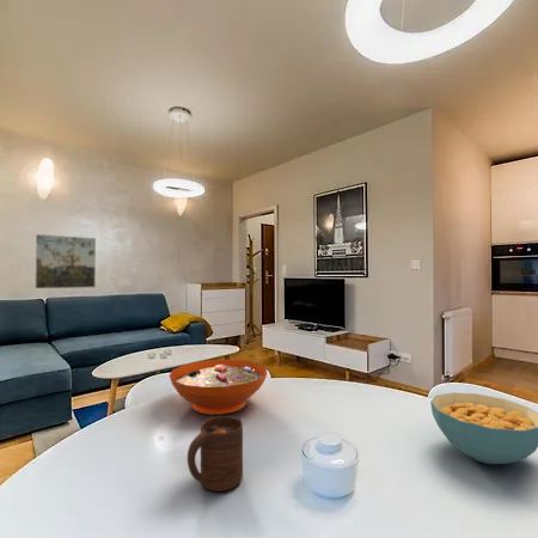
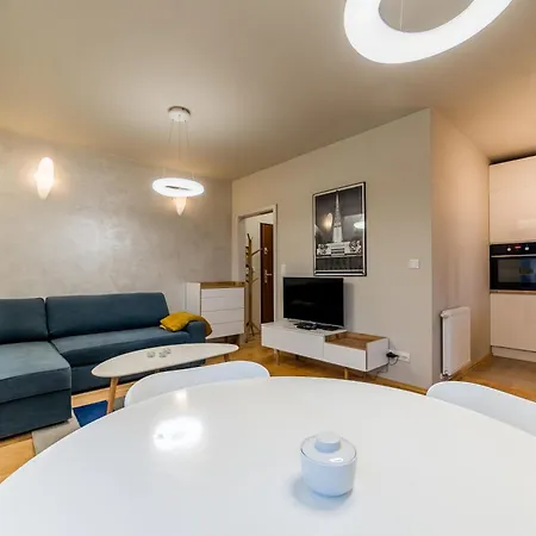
- cup [187,415,244,493]
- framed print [33,233,97,291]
- cereal bowl [429,392,538,465]
- decorative bowl [169,359,268,416]
